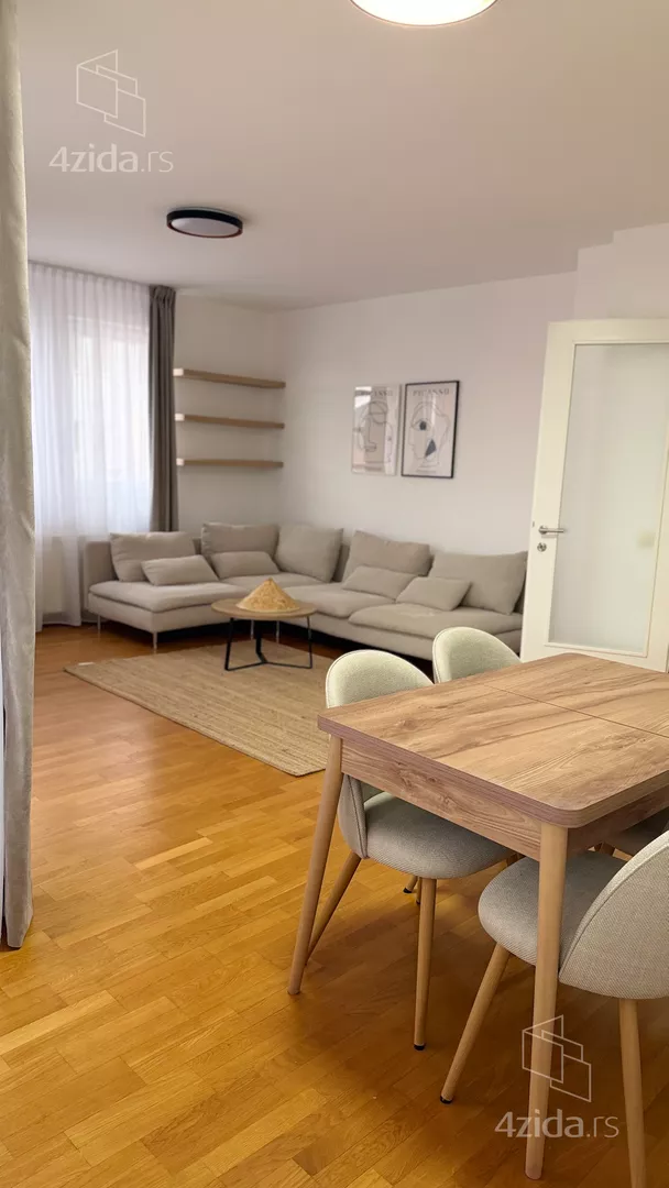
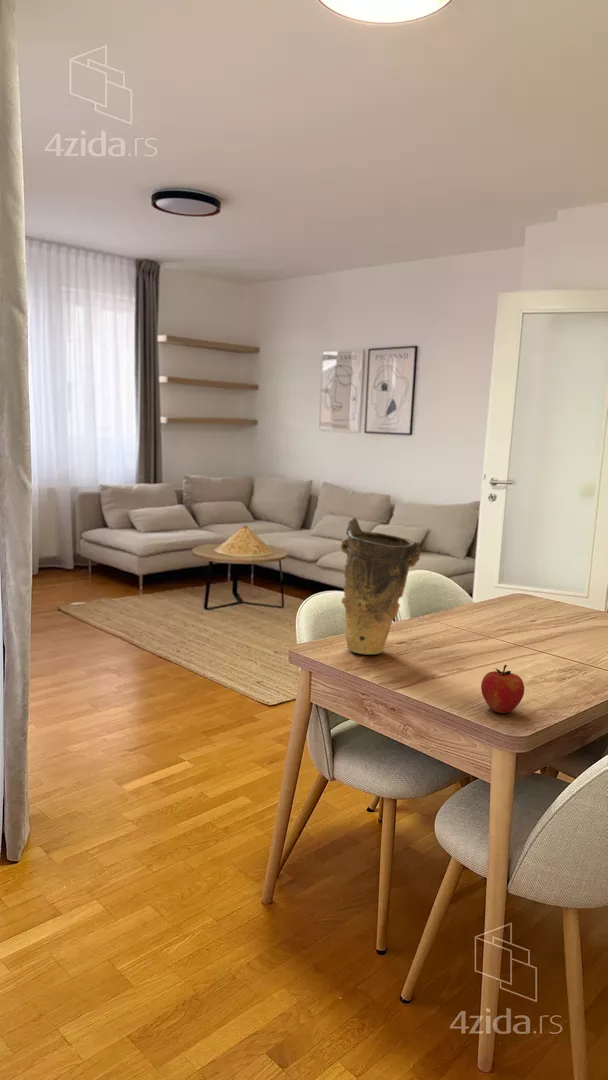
+ vase [340,517,422,656]
+ apple [480,664,525,714]
